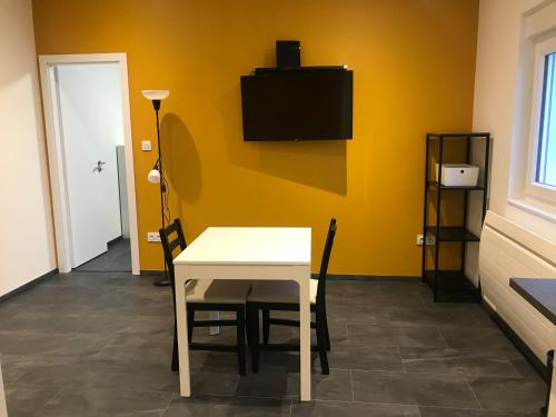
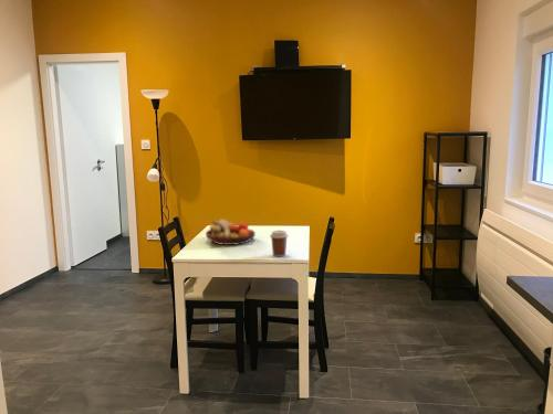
+ coffee cup [269,230,290,257]
+ fruit bowl [205,219,257,246]
